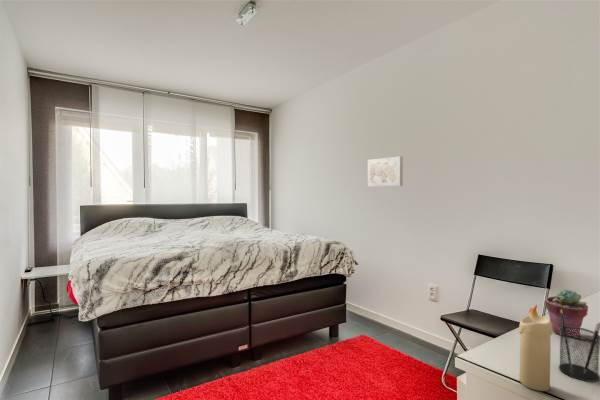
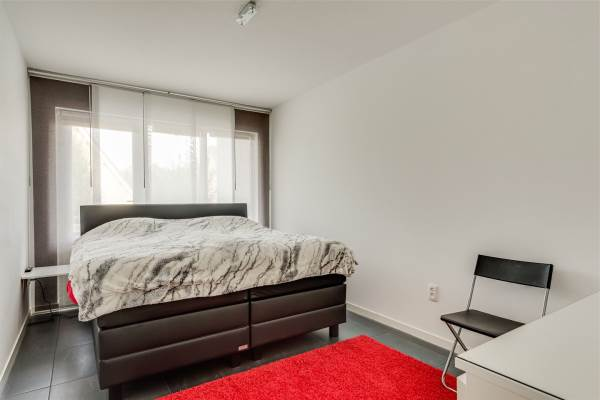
- wall art [367,155,404,187]
- pencil holder [558,309,600,383]
- potted succulent [544,288,589,338]
- candle [518,304,554,392]
